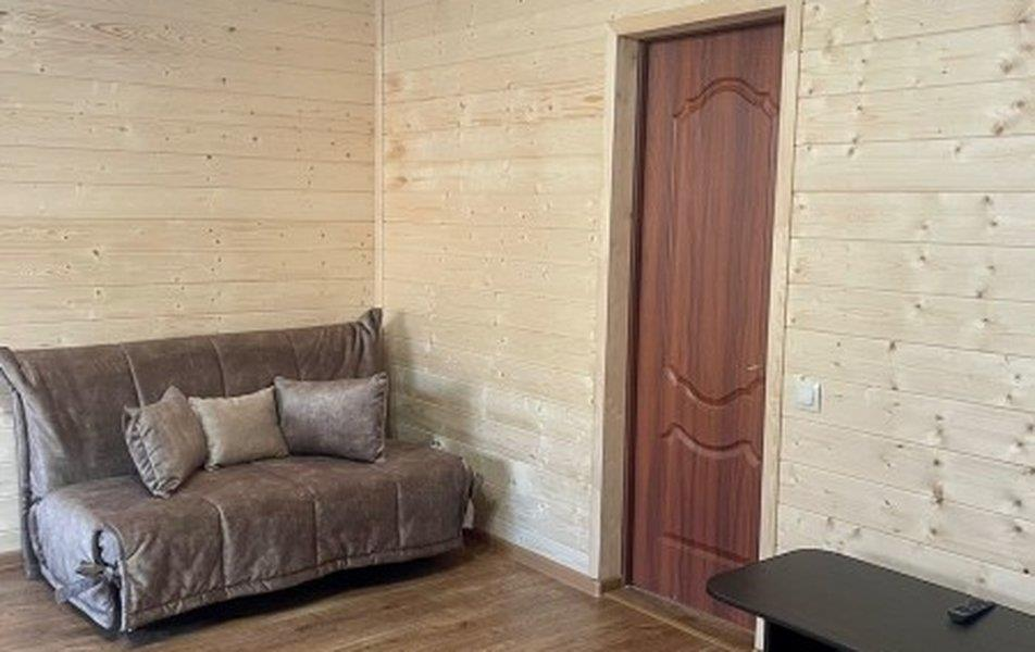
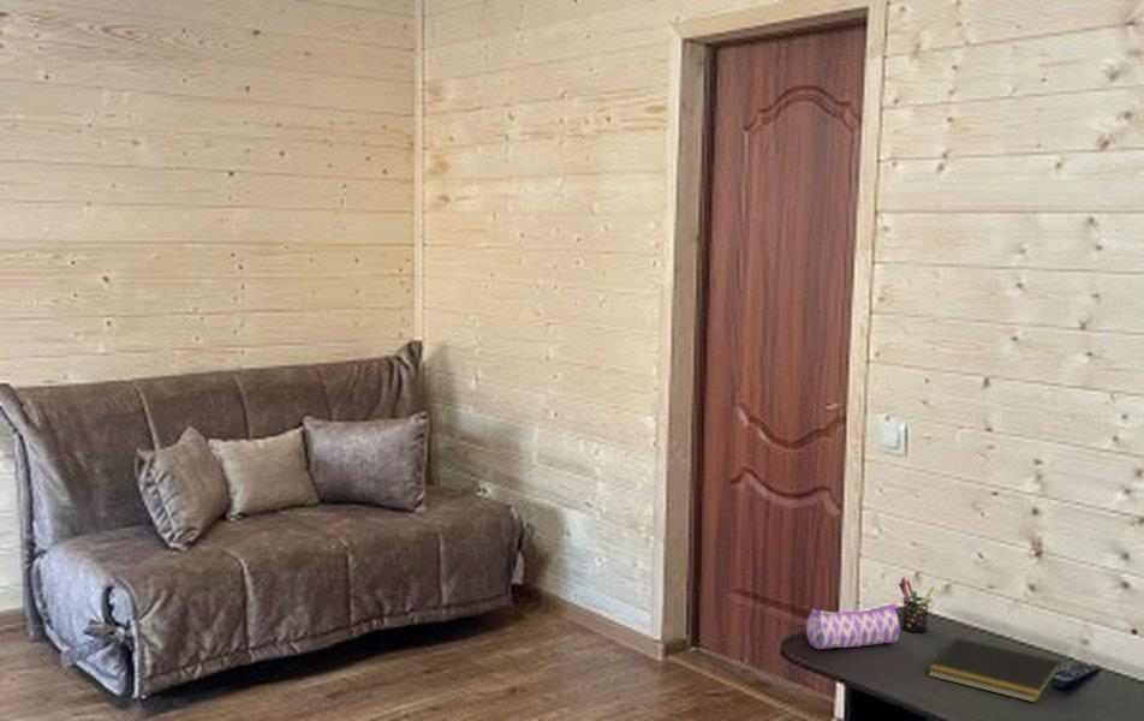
+ pen holder [898,577,936,633]
+ pencil case [805,602,901,650]
+ notepad [926,637,1062,704]
